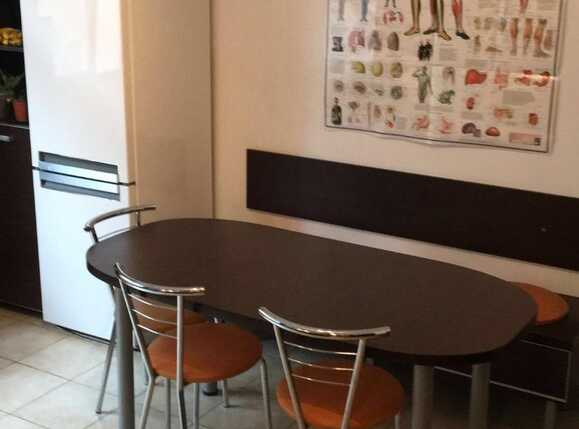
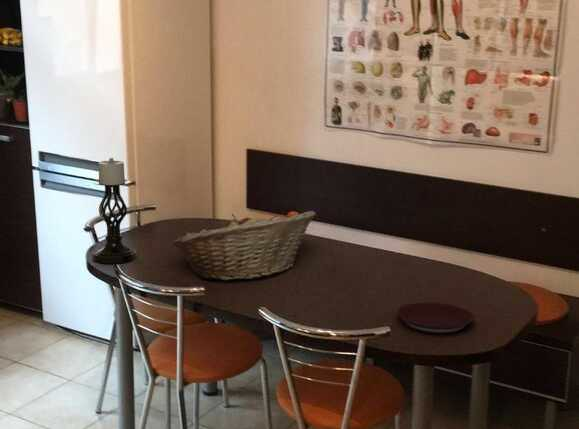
+ plate [396,301,475,334]
+ fruit basket [172,210,317,281]
+ candle holder [92,157,137,264]
